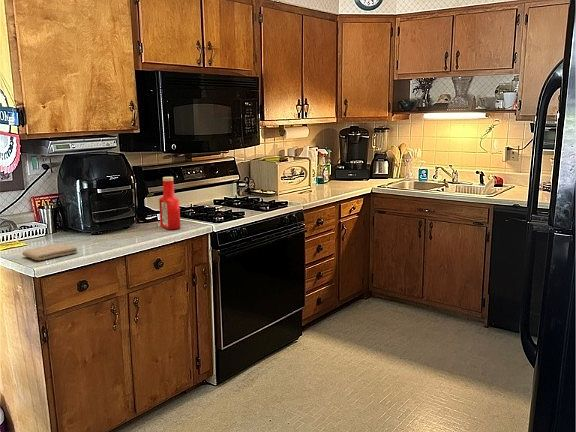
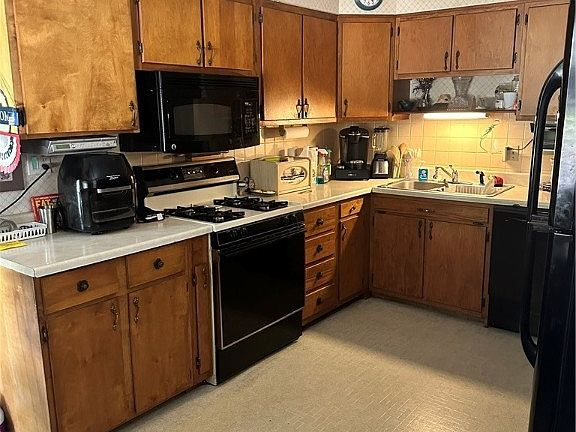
- washcloth [21,242,78,261]
- soap bottle [158,176,182,230]
